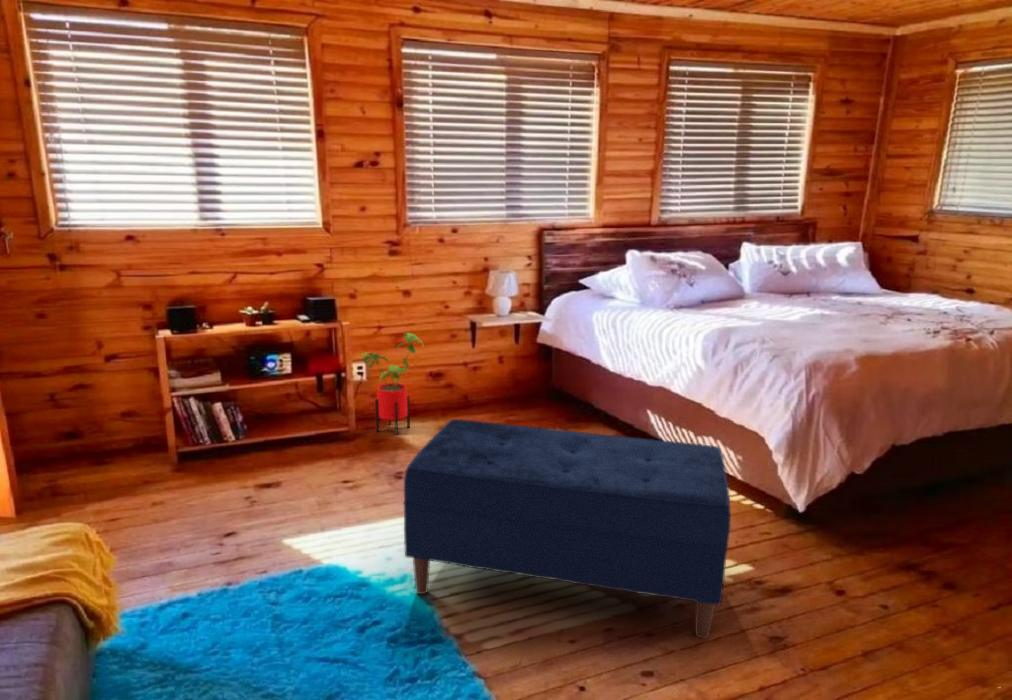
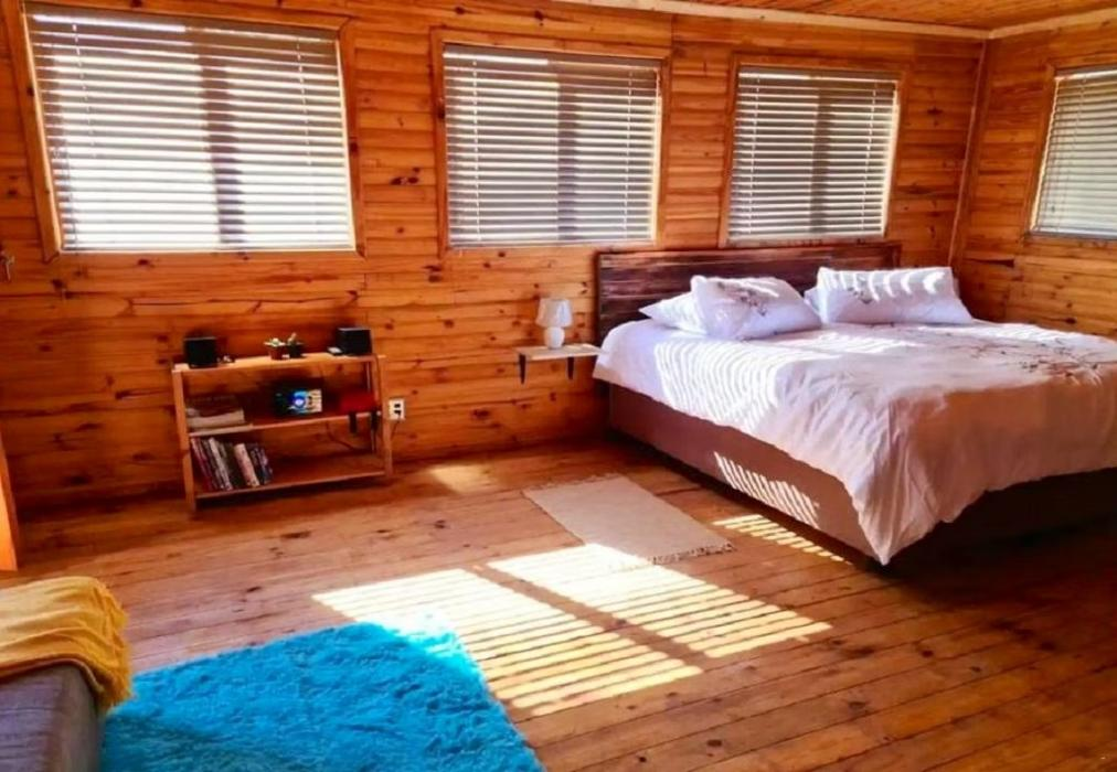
- bench [402,418,732,640]
- house plant [360,332,425,436]
